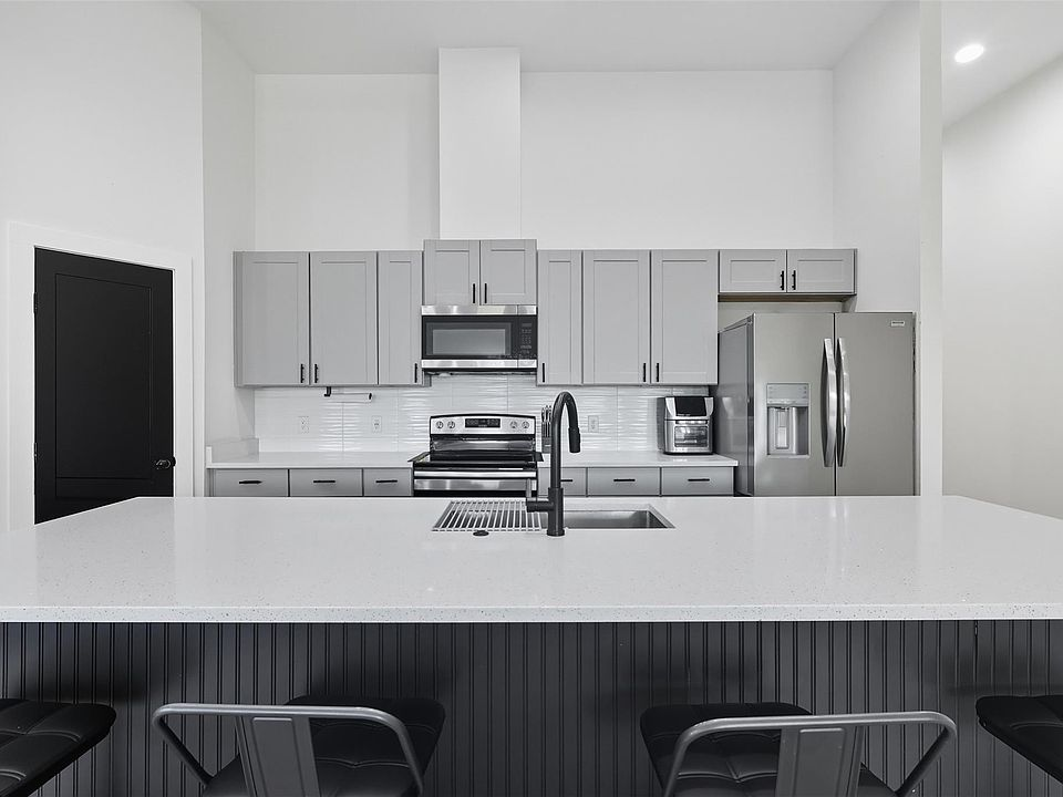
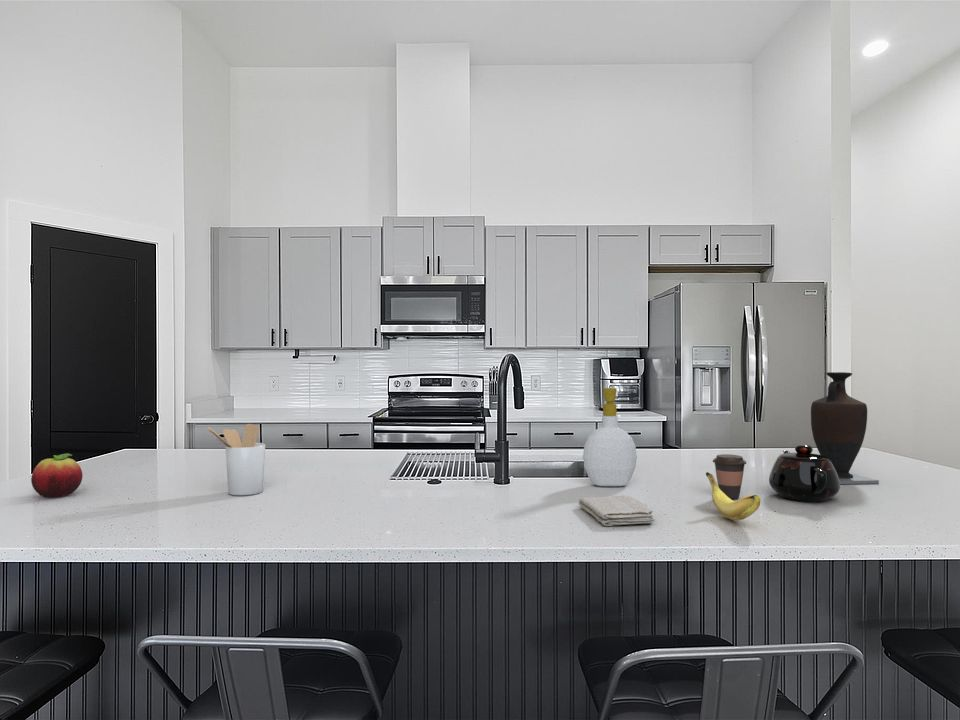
+ coffee cup [712,453,747,500]
+ soap bottle [582,387,638,487]
+ fruit [30,453,83,498]
+ teapot [768,444,841,502]
+ utensil holder [206,423,266,496]
+ vase [810,371,880,485]
+ washcloth [578,494,656,527]
+ banana [705,471,762,521]
